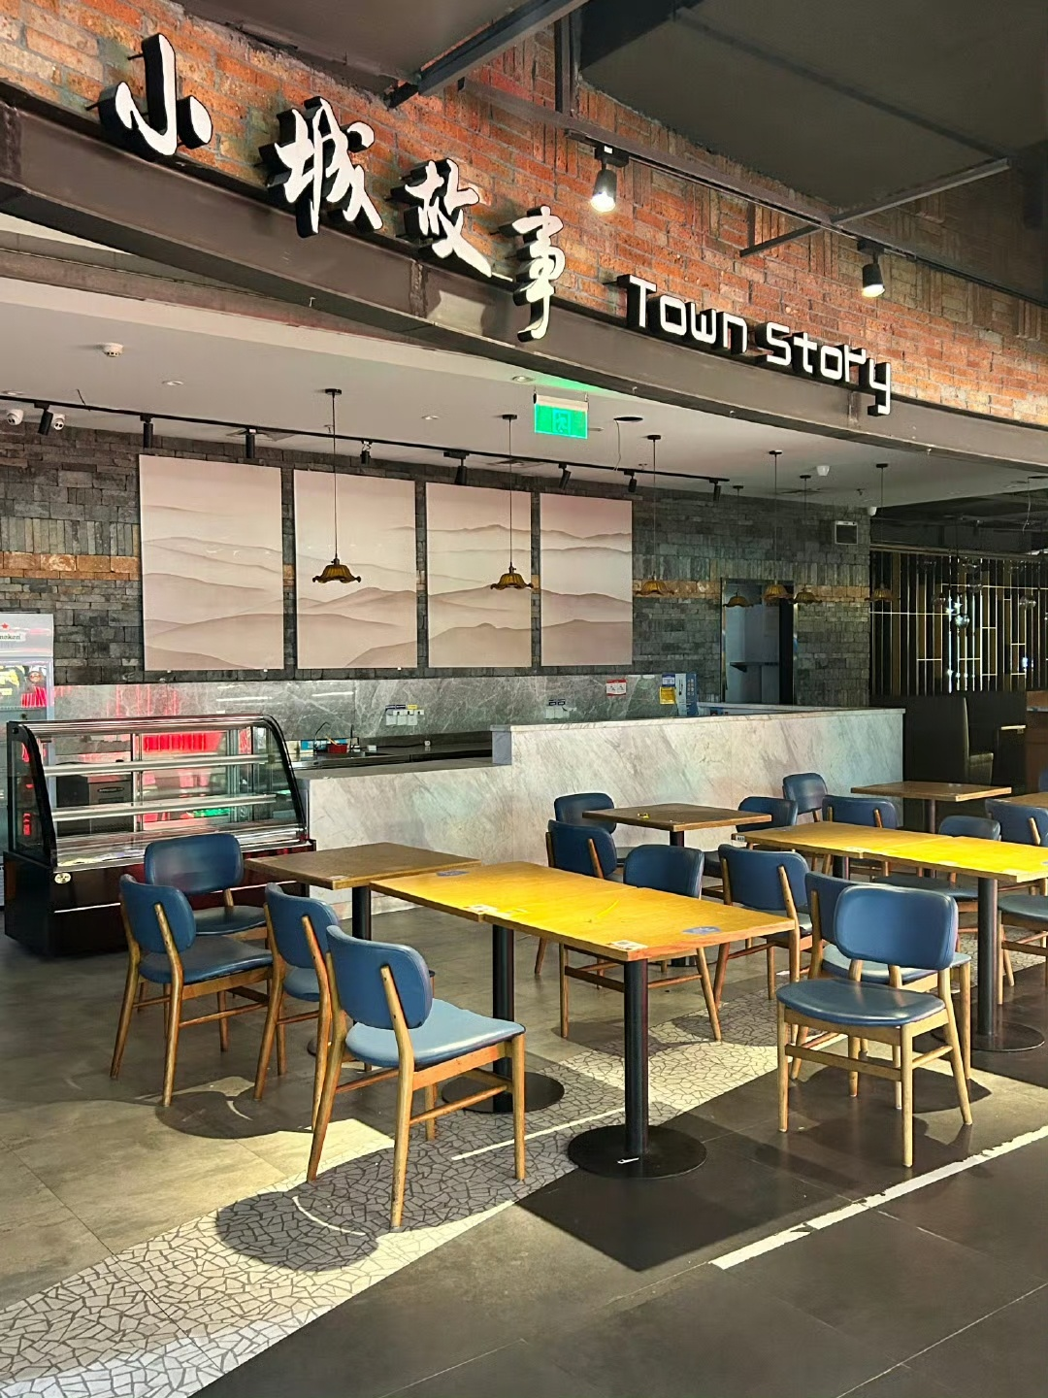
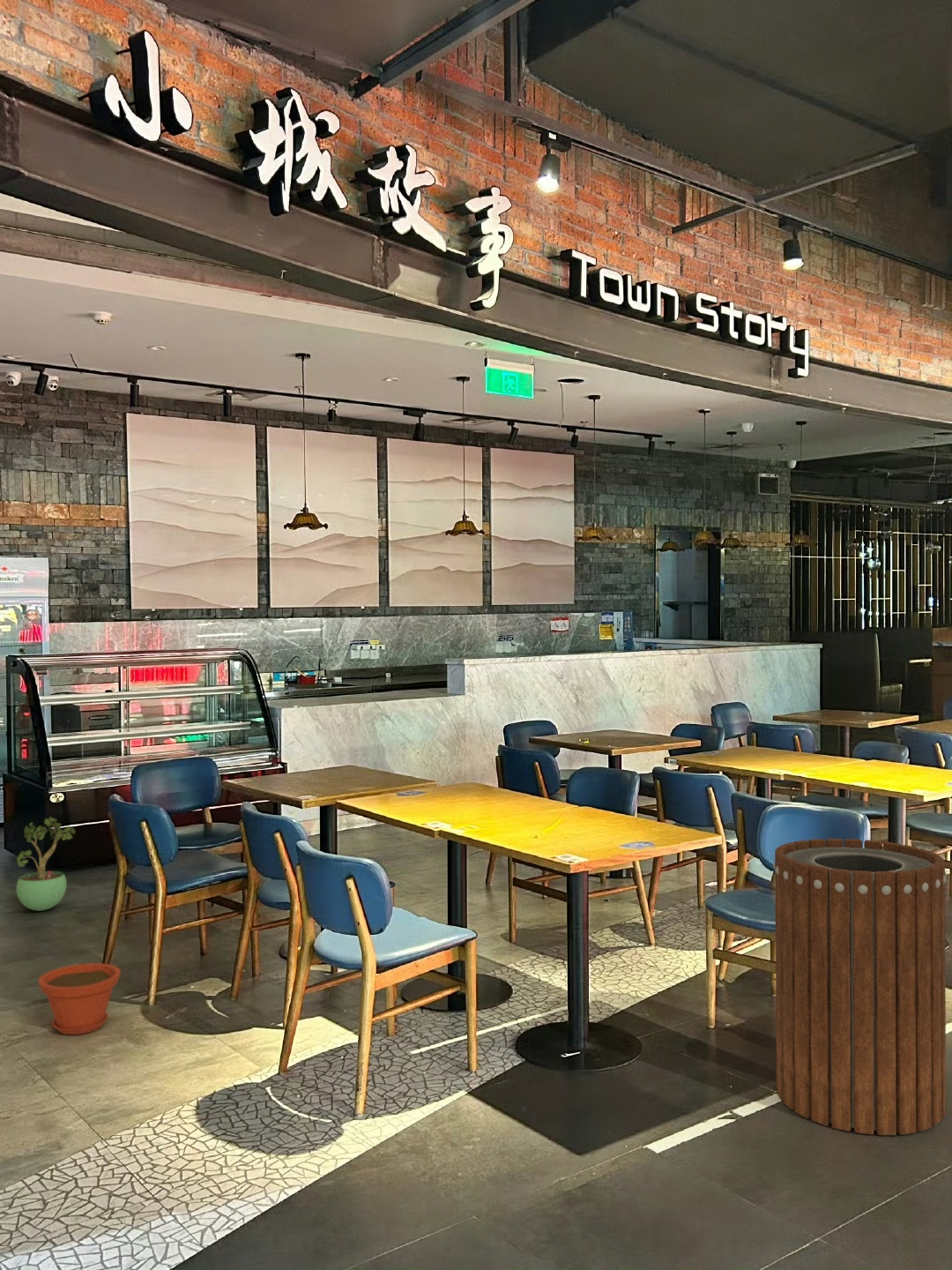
+ plant pot [37,962,122,1035]
+ trash can [772,838,948,1136]
+ potted plant [15,816,77,912]
